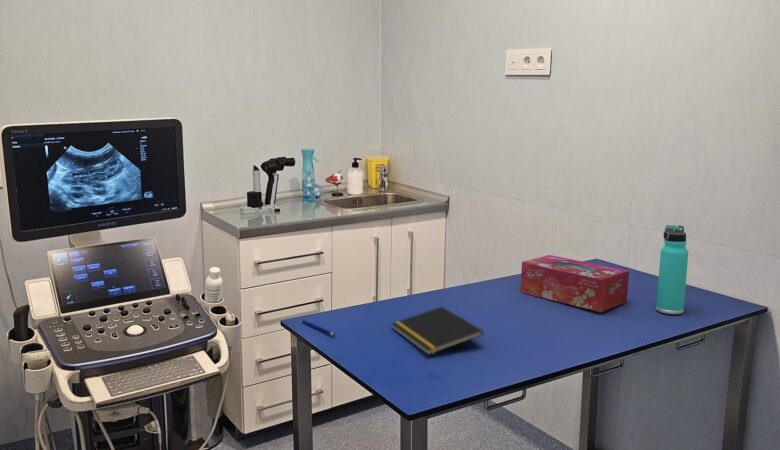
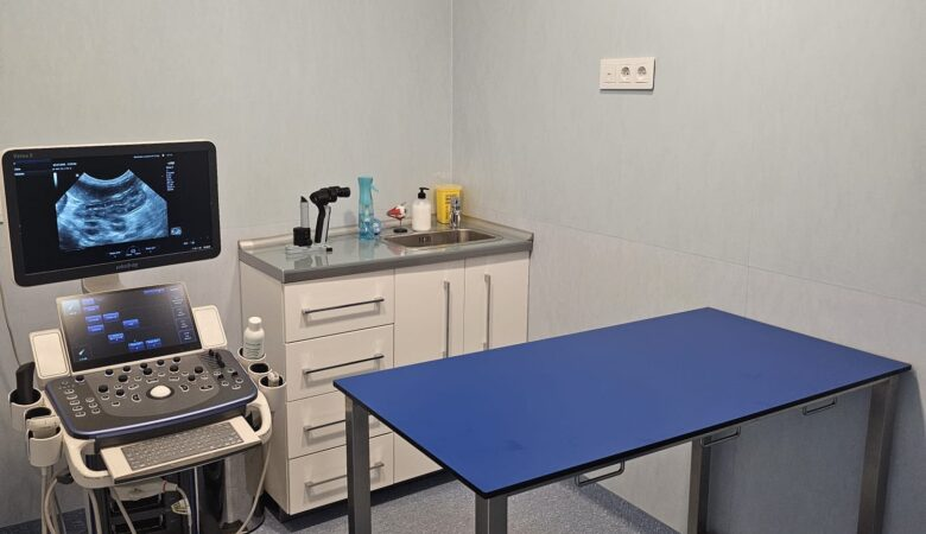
- tissue box [520,254,630,313]
- thermos bottle [655,224,689,315]
- notepad [390,306,484,356]
- pen [301,319,336,337]
